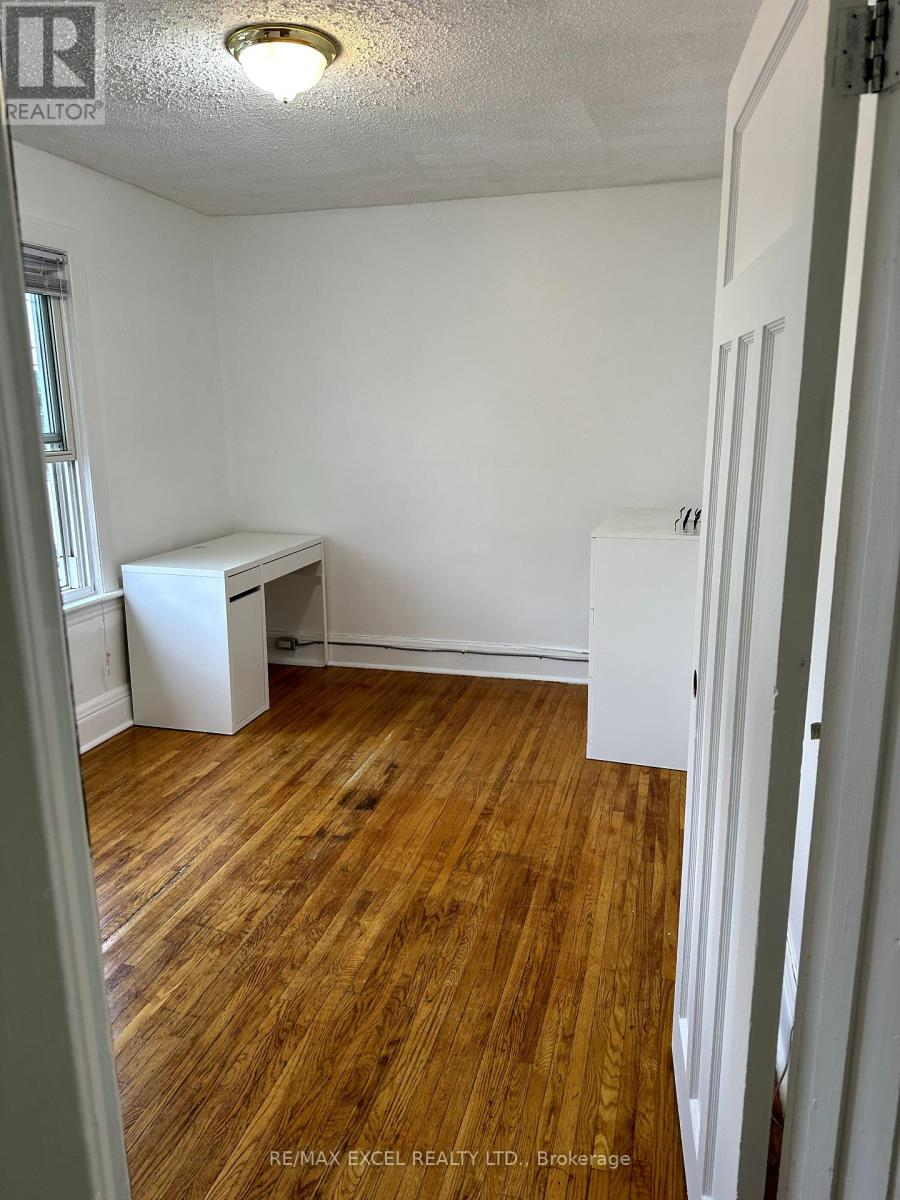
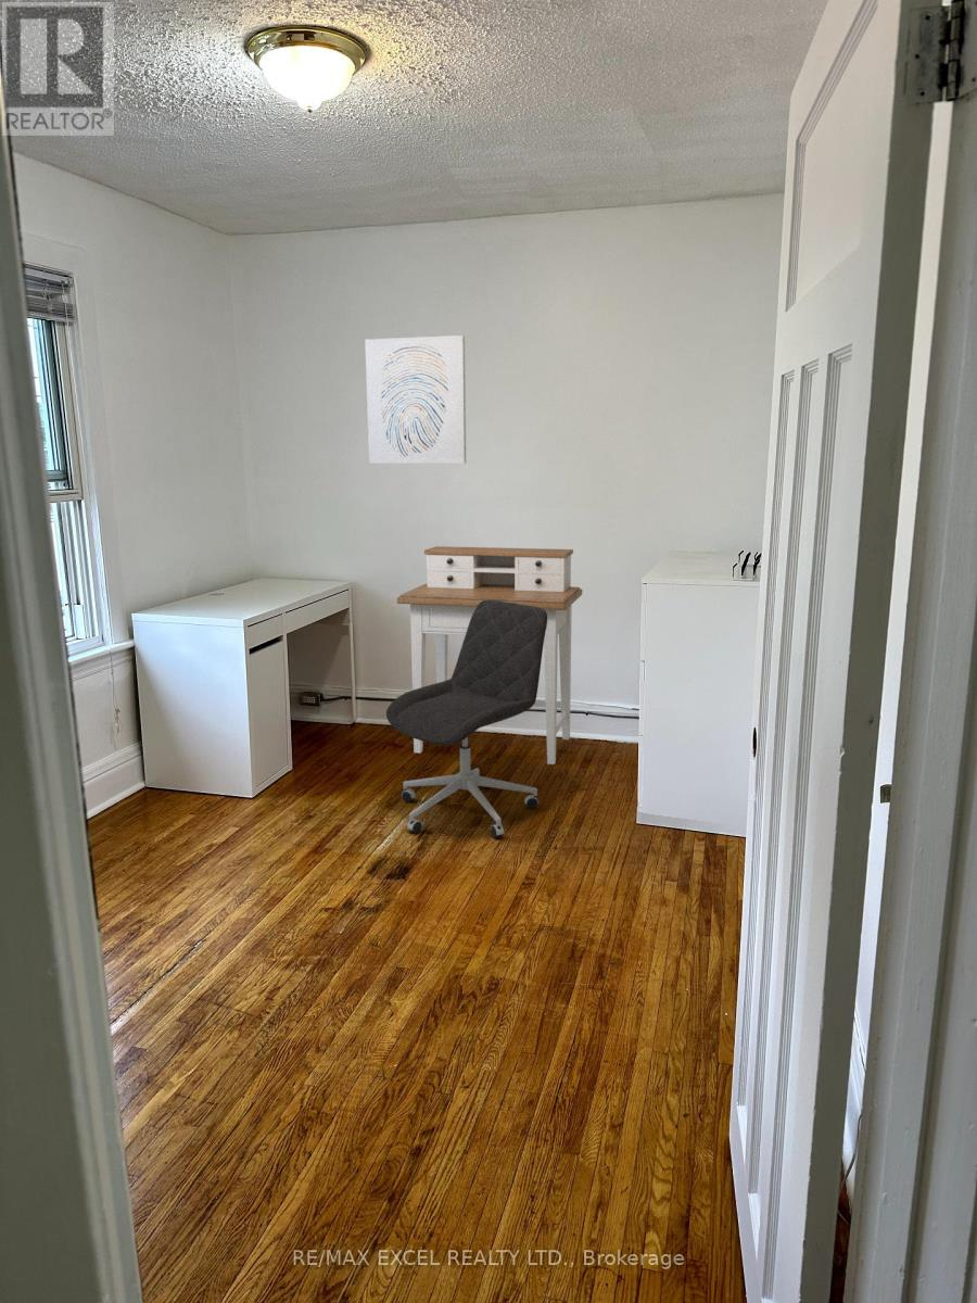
+ office chair [385,600,547,839]
+ desk [396,545,583,766]
+ wall art [364,334,467,465]
